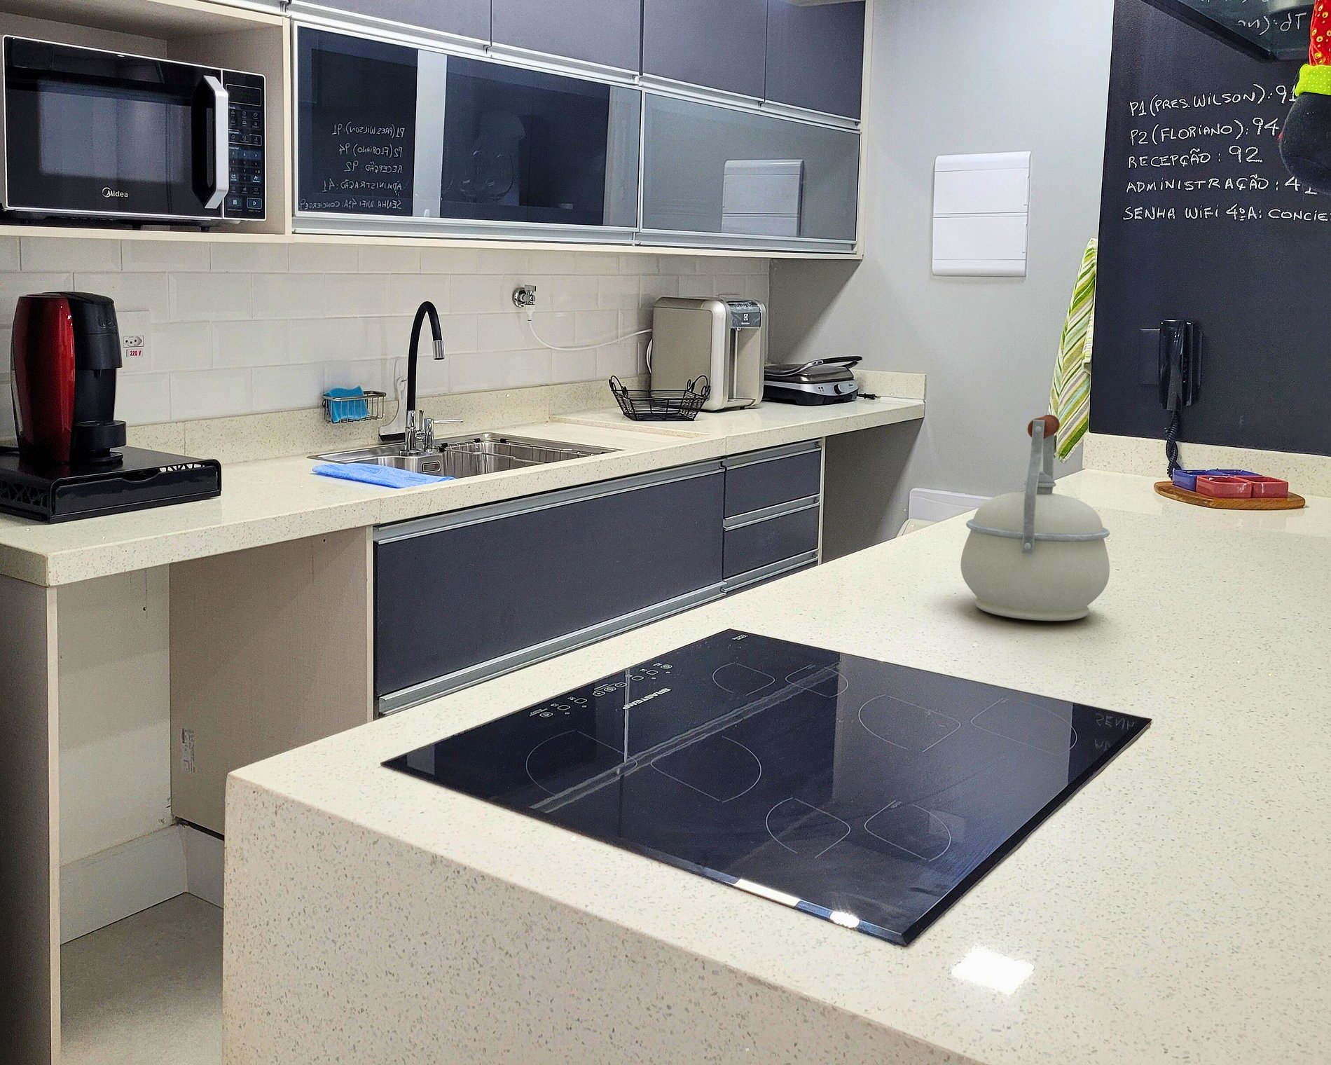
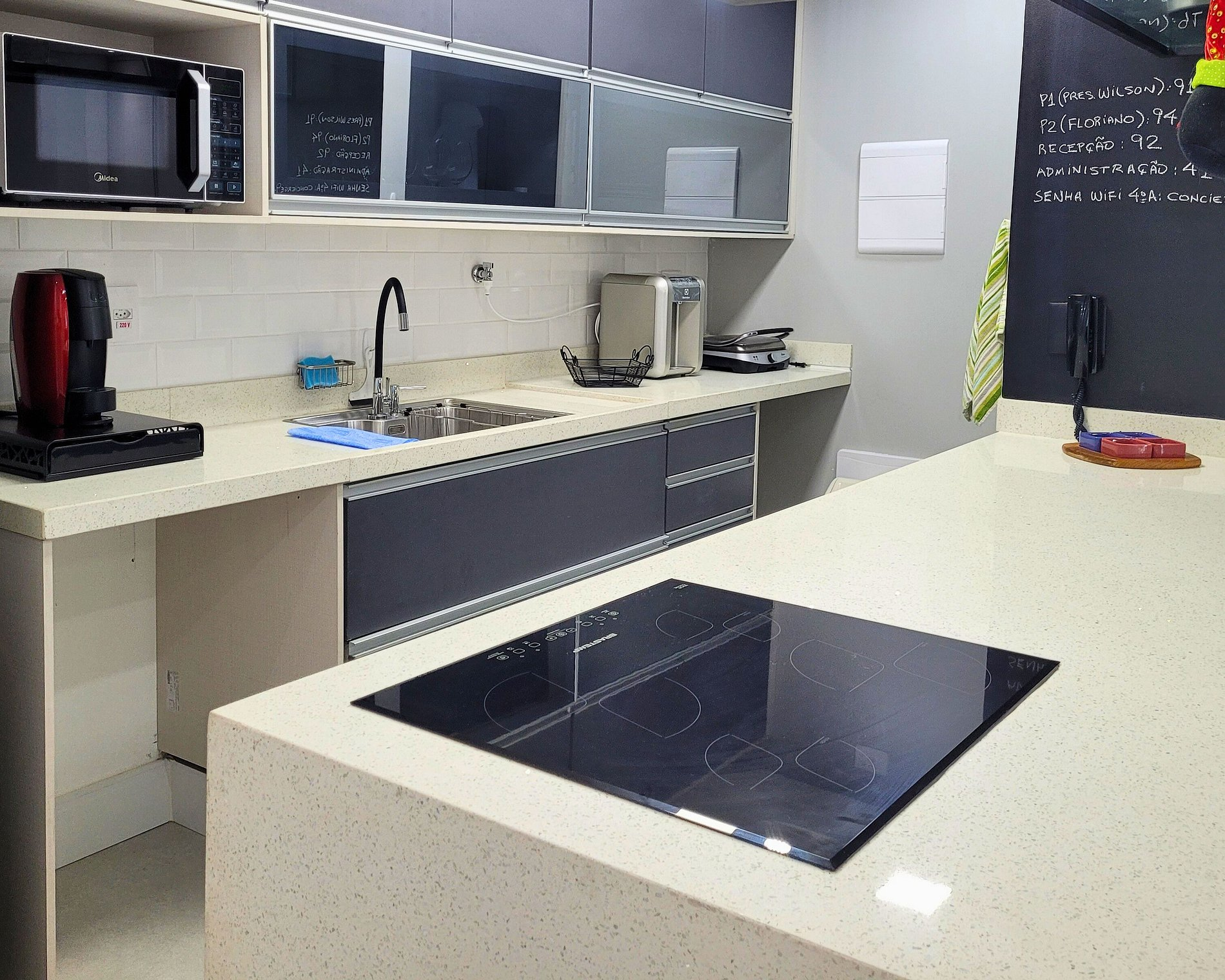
- kettle [960,414,1110,622]
